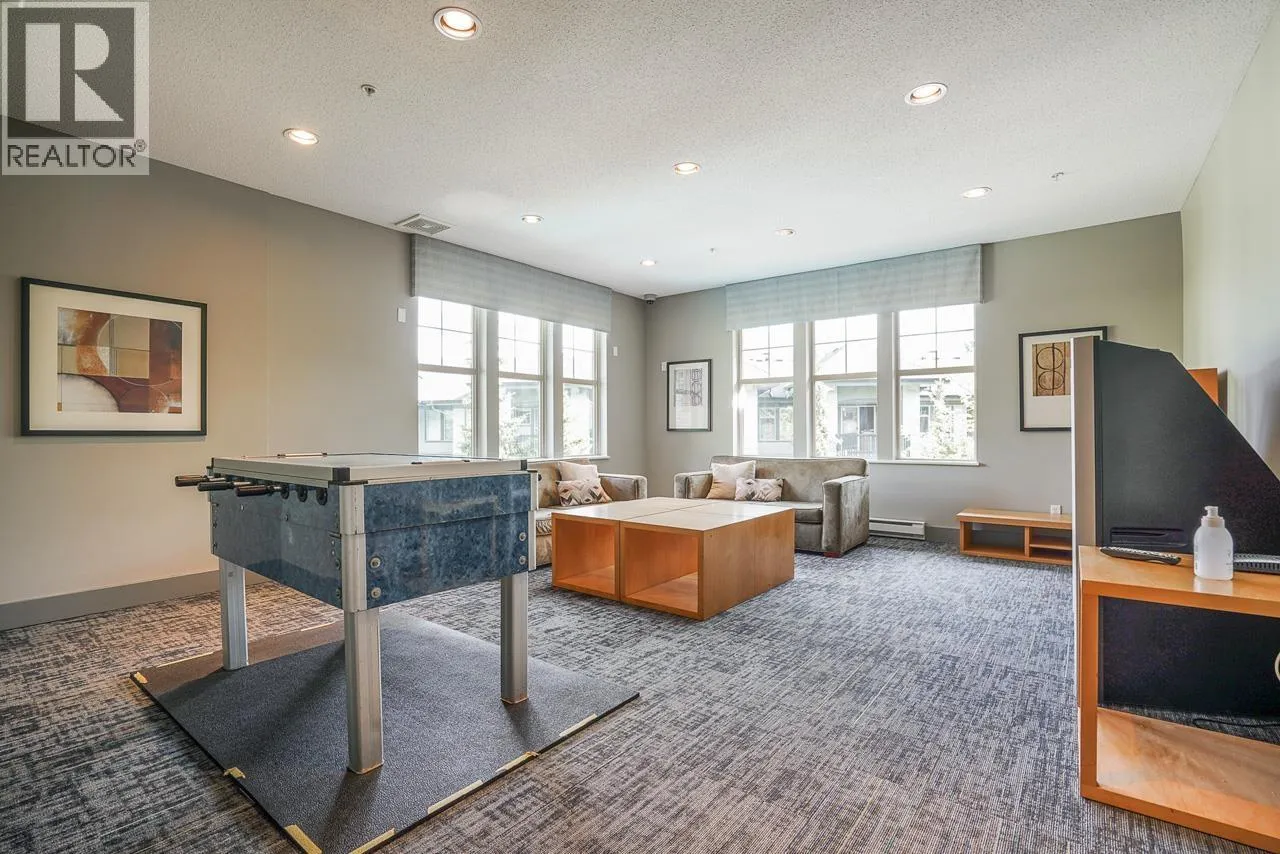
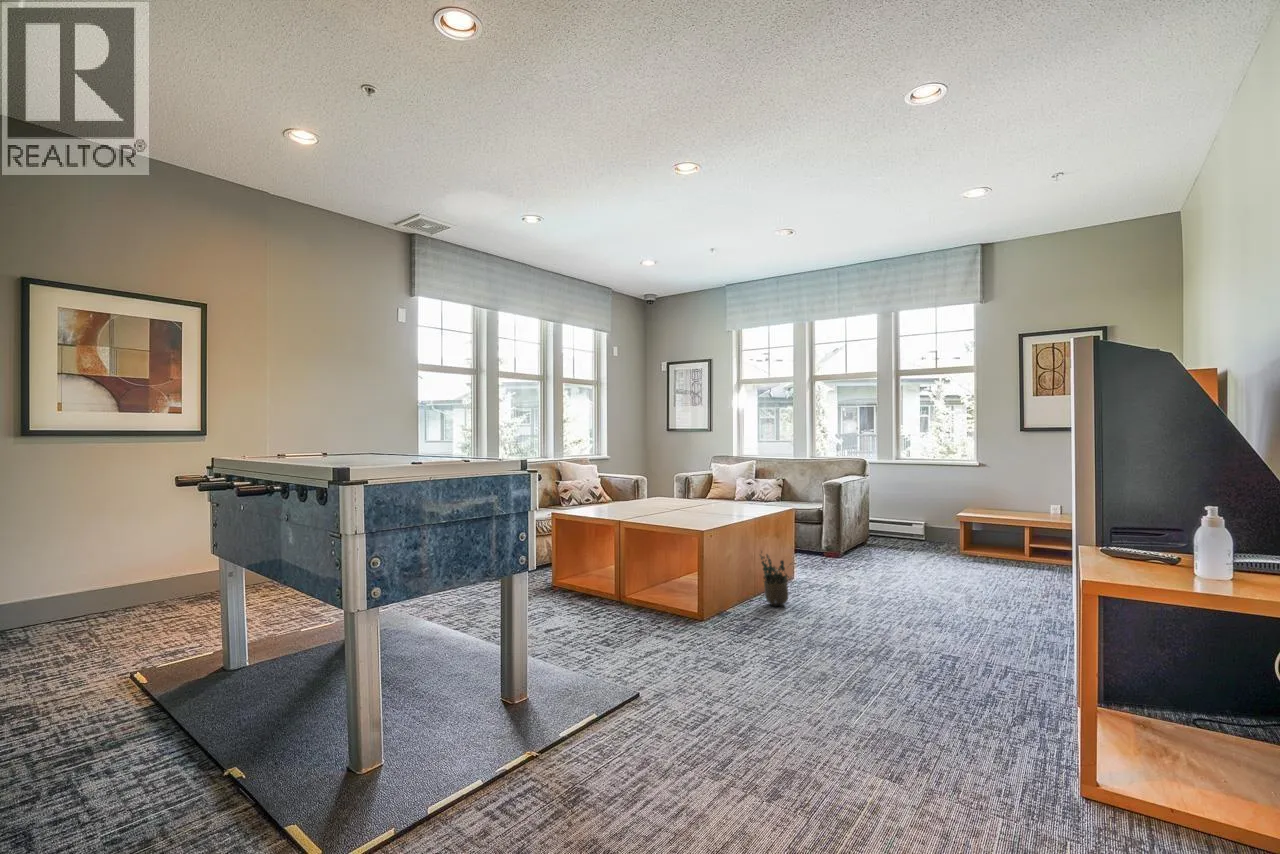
+ potted plant [758,548,793,607]
